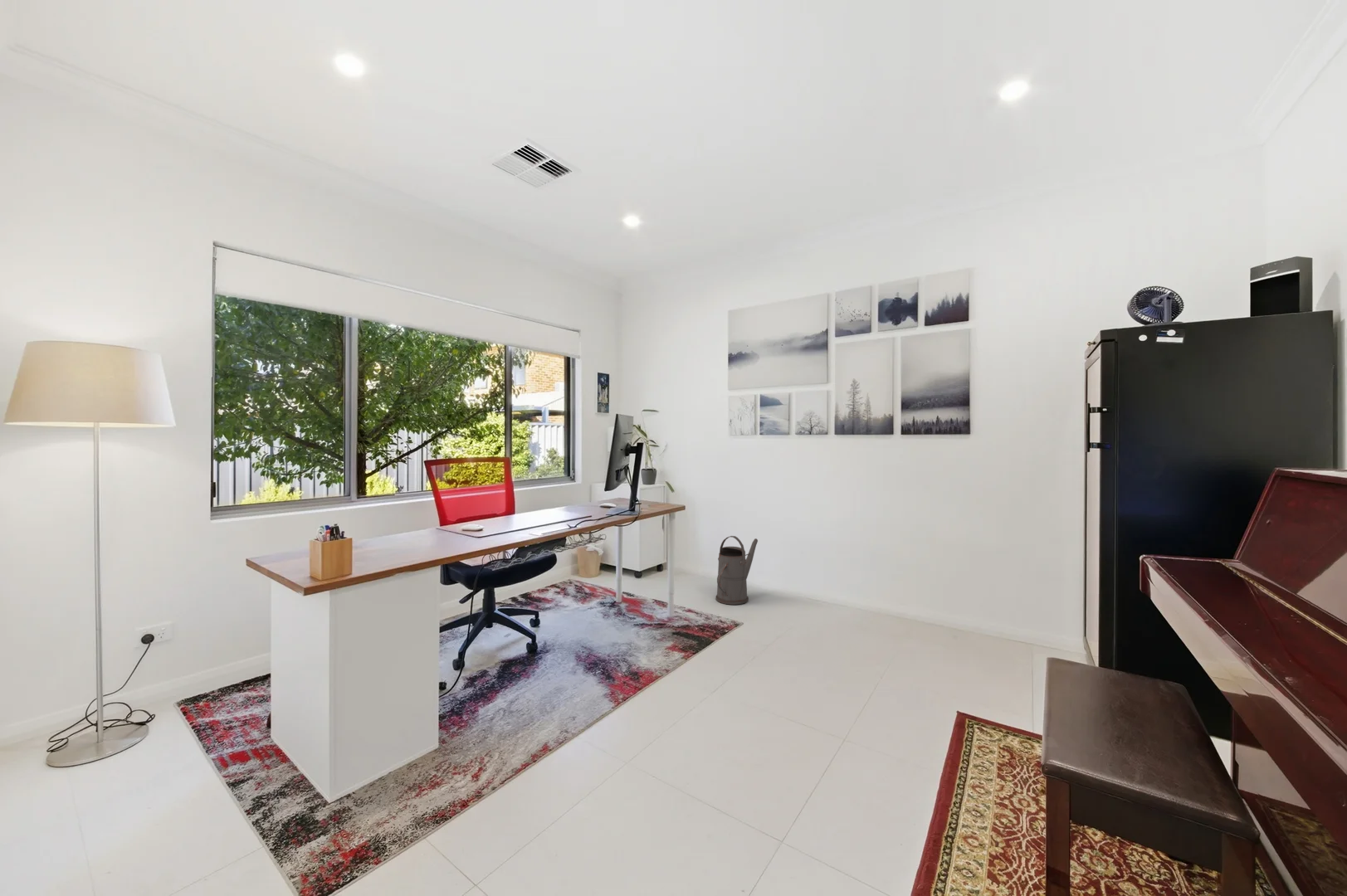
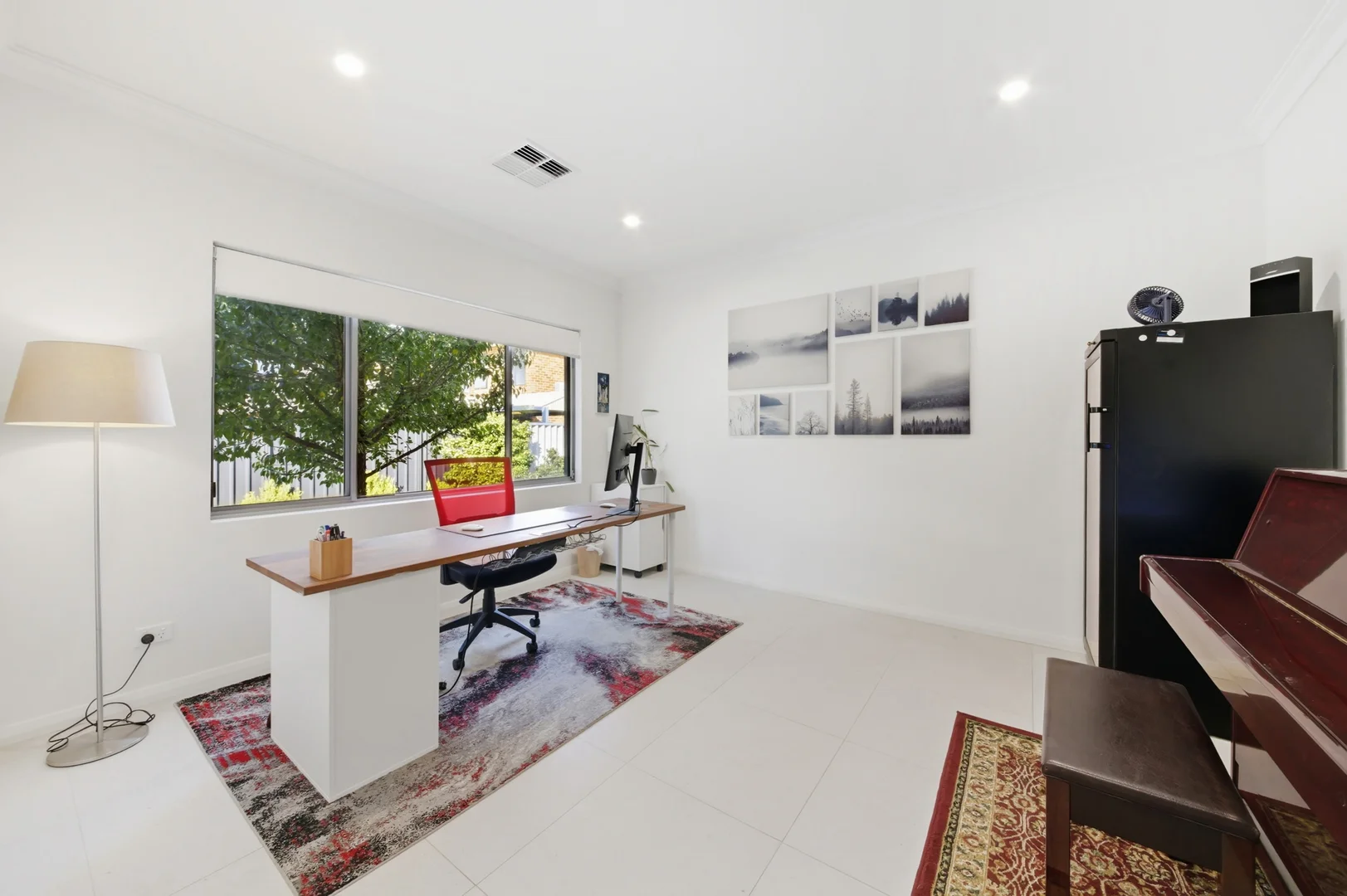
- watering can [715,535,759,606]
